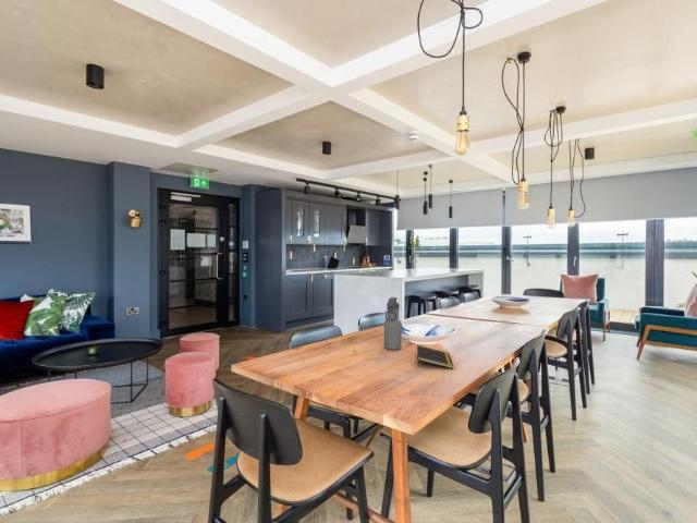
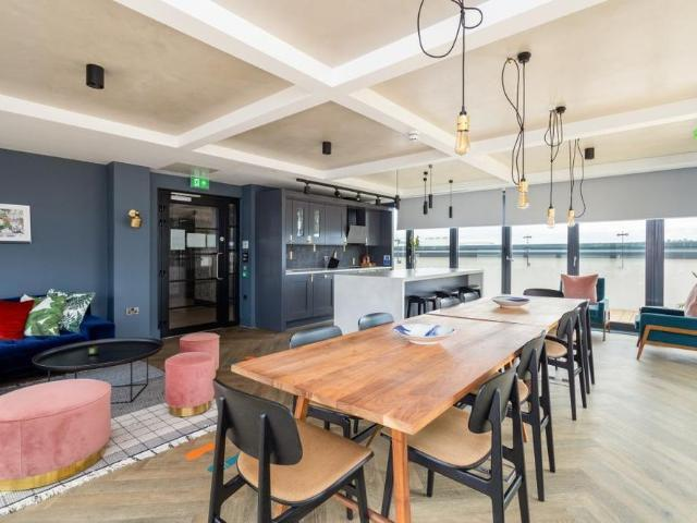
- notepad [416,344,455,369]
- water bottle [383,296,403,351]
